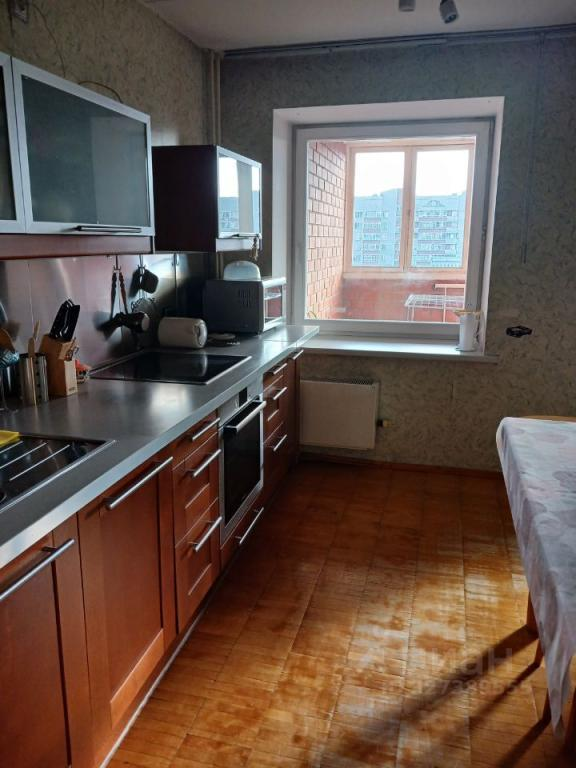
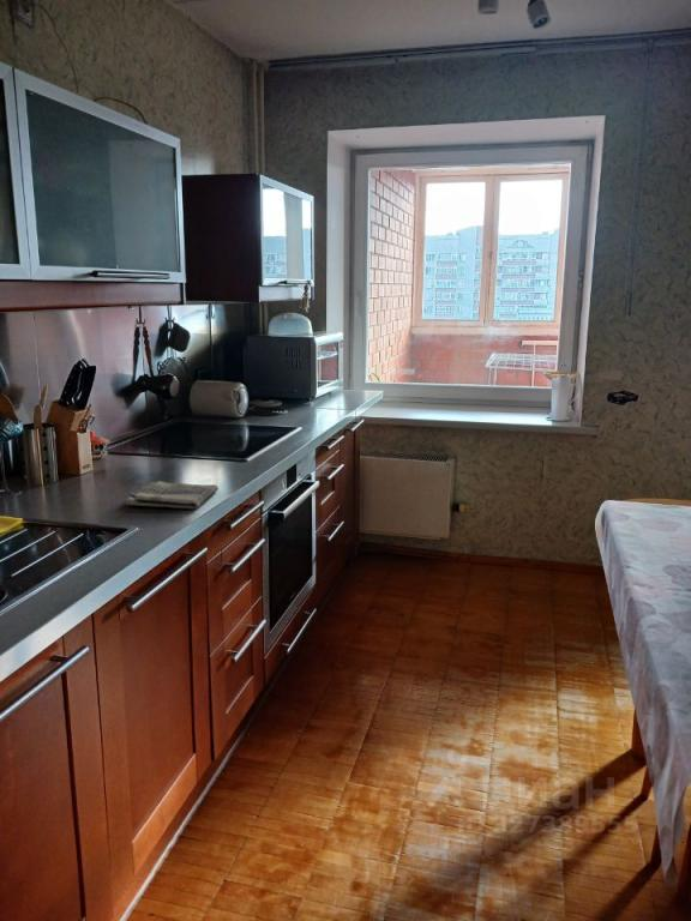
+ dish towel [125,480,220,510]
